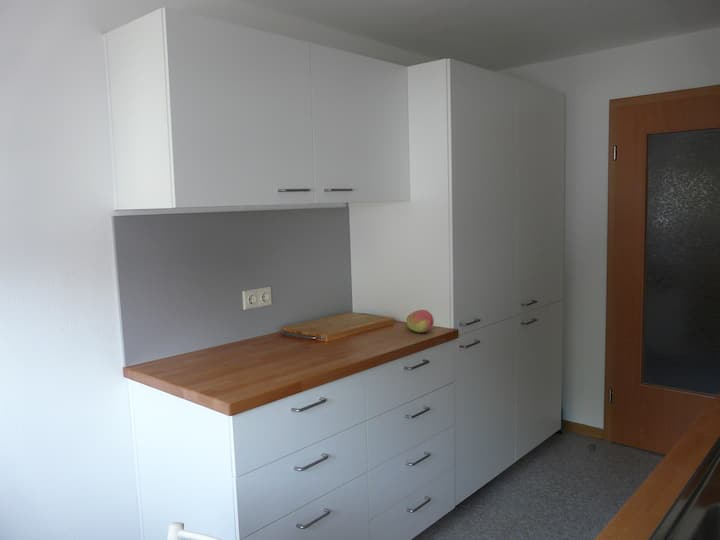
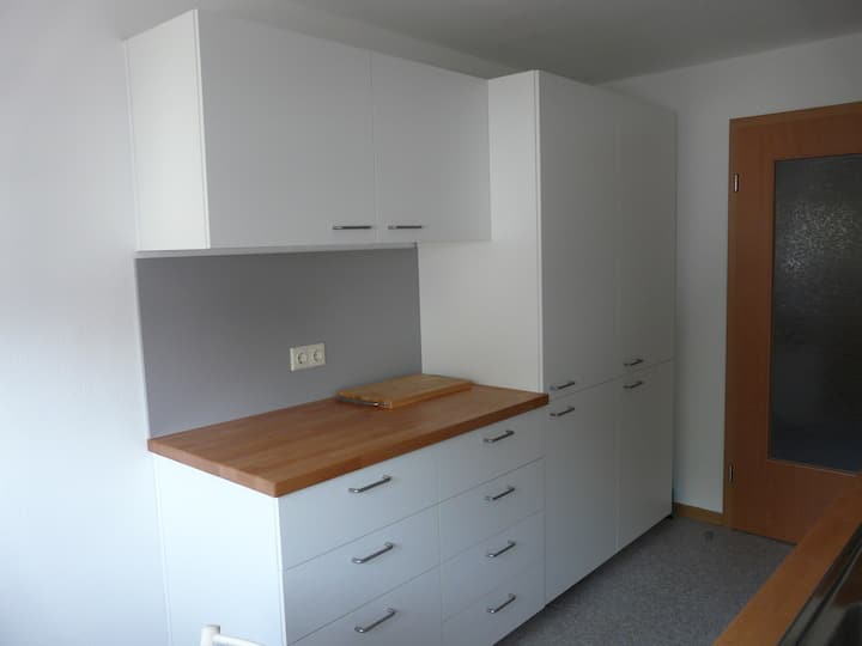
- fruit [405,309,435,334]
